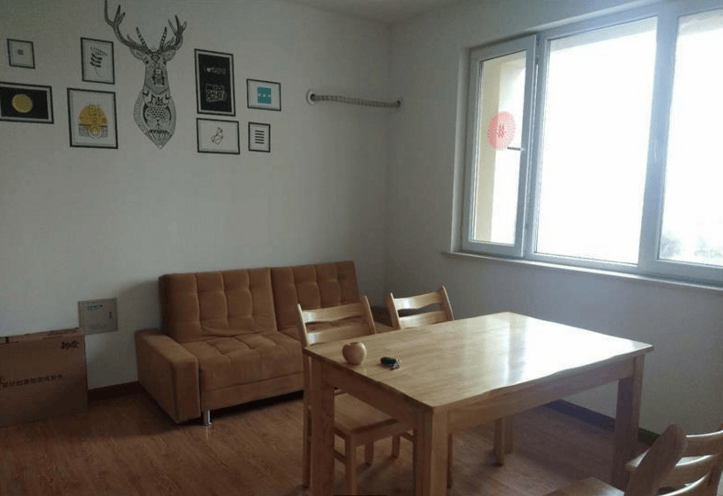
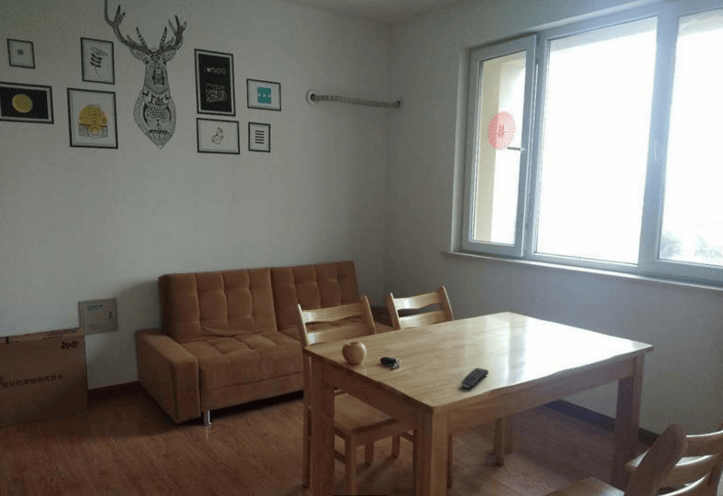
+ remote control [460,367,489,389]
